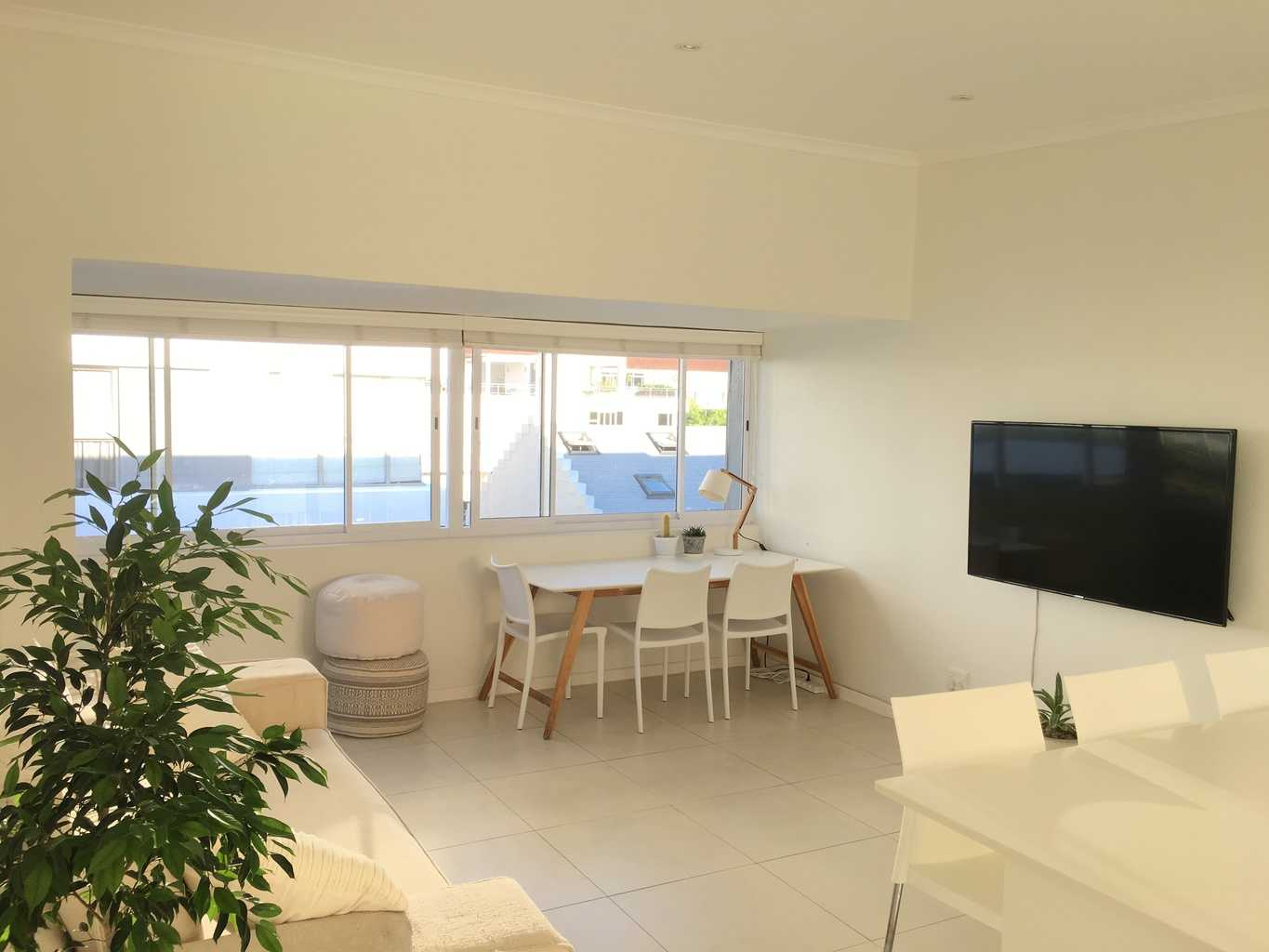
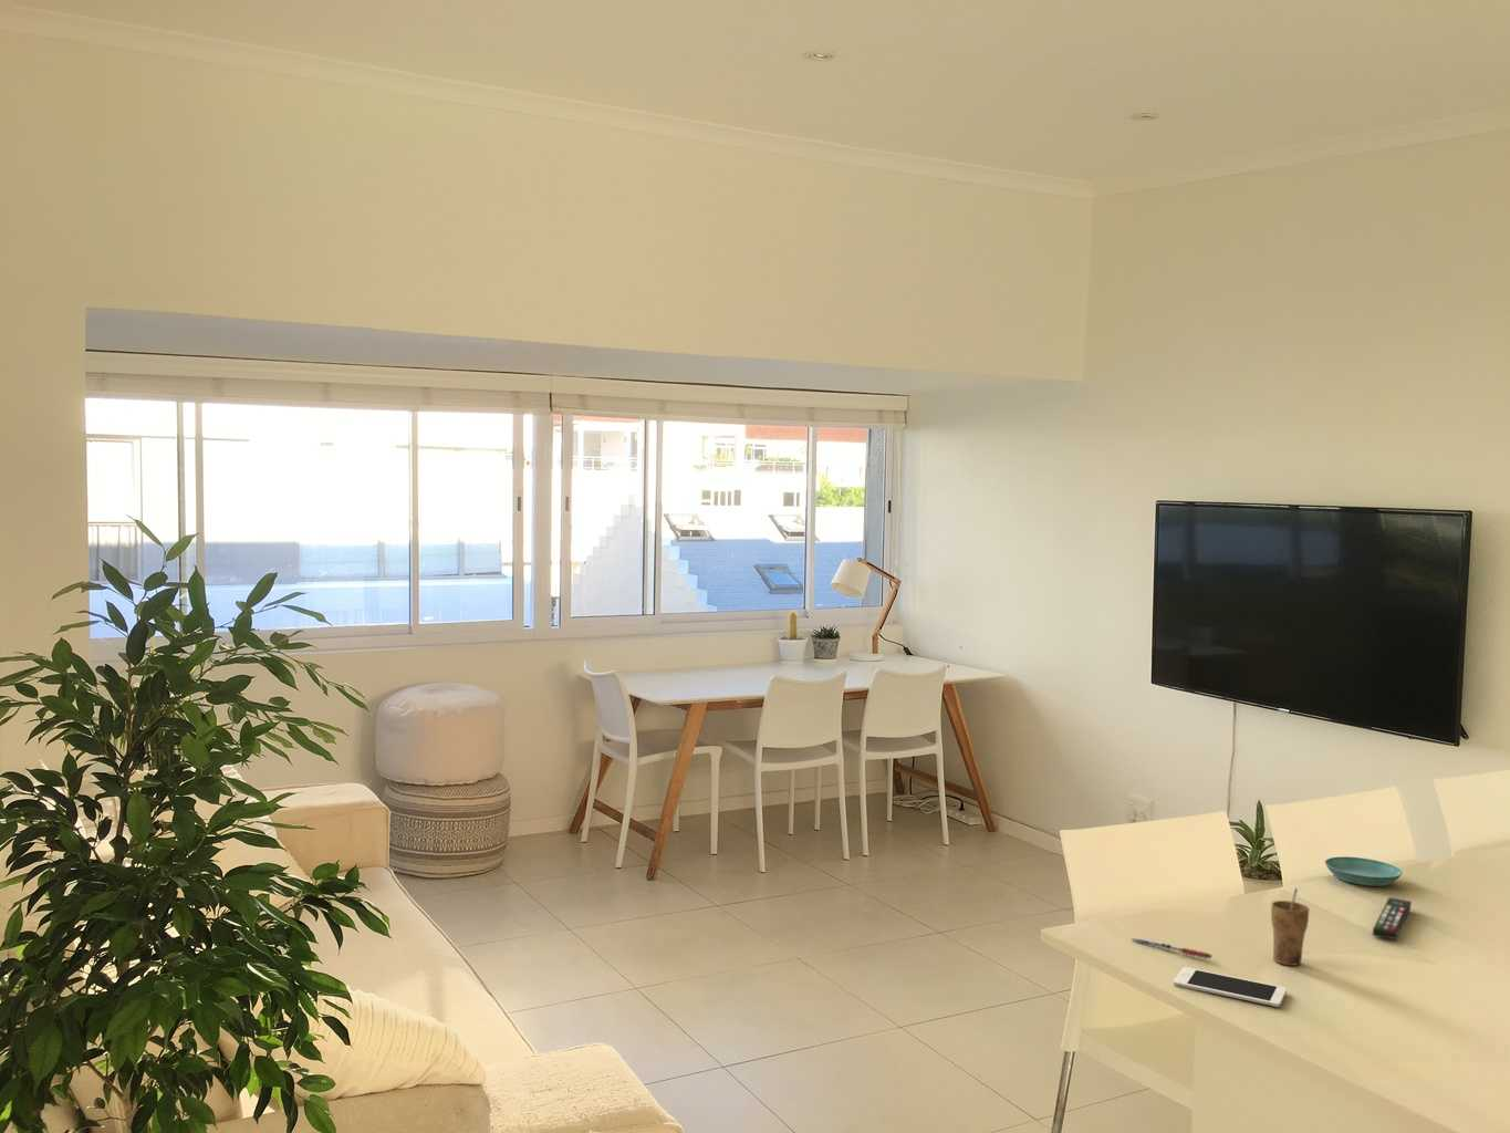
+ remote control [1372,896,1412,940]
+ pen [1130,937,1214,959]
+ saucer [1324,856,1404,888]
+ cell phone [1172,966,1287,1008]
+ cup [1270,888,1311,968]
